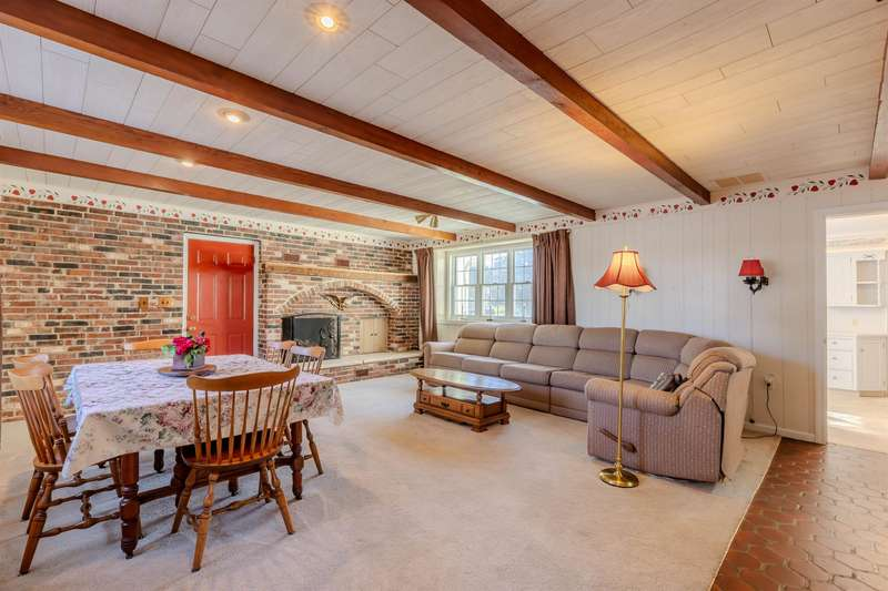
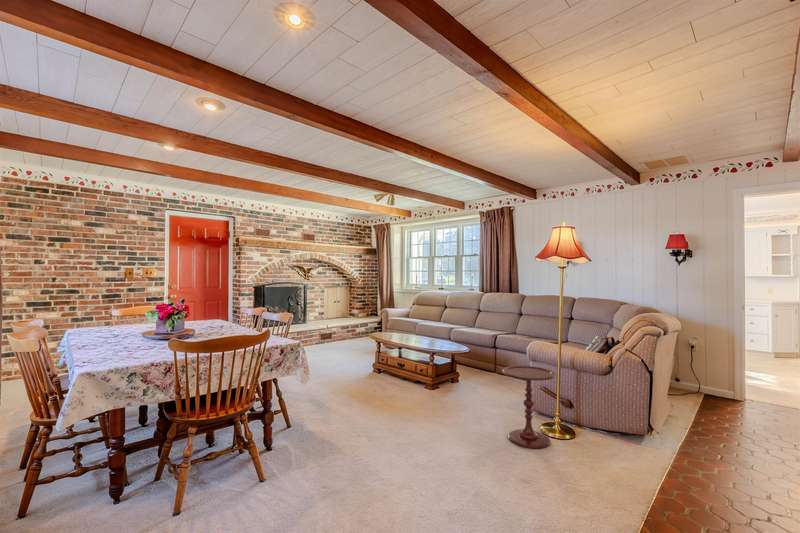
+ side table [501,365,557,449]
